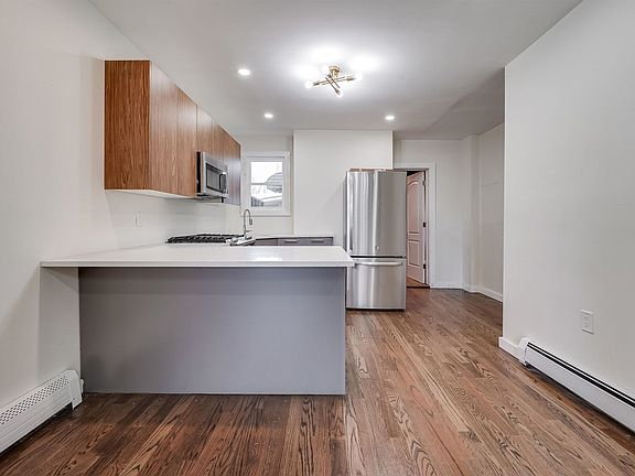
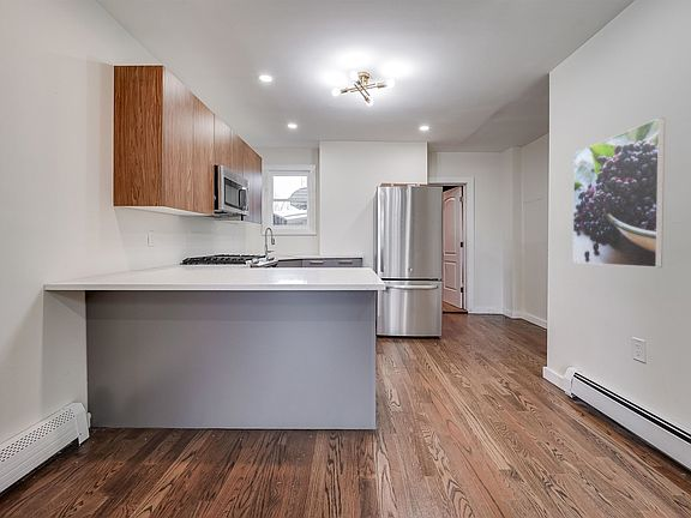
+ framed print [571,116,666,269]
